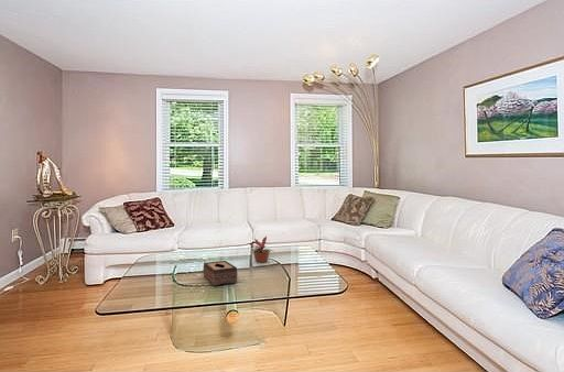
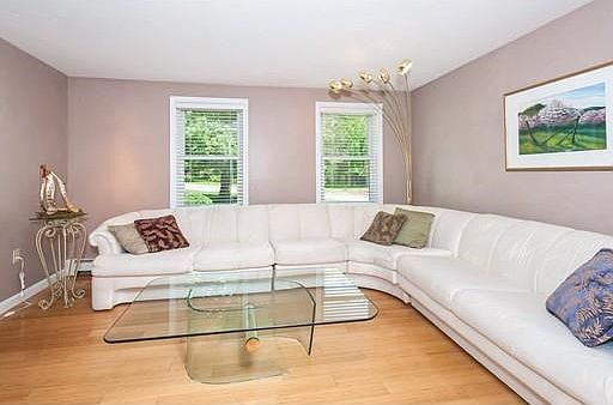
- potted plant [248,234,275,263]
- tissue box [203,260,238,286]
